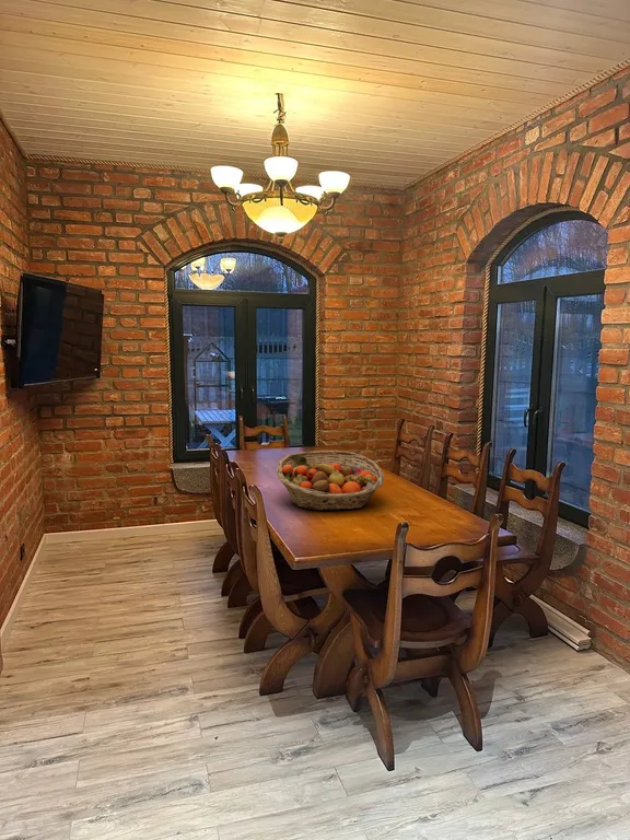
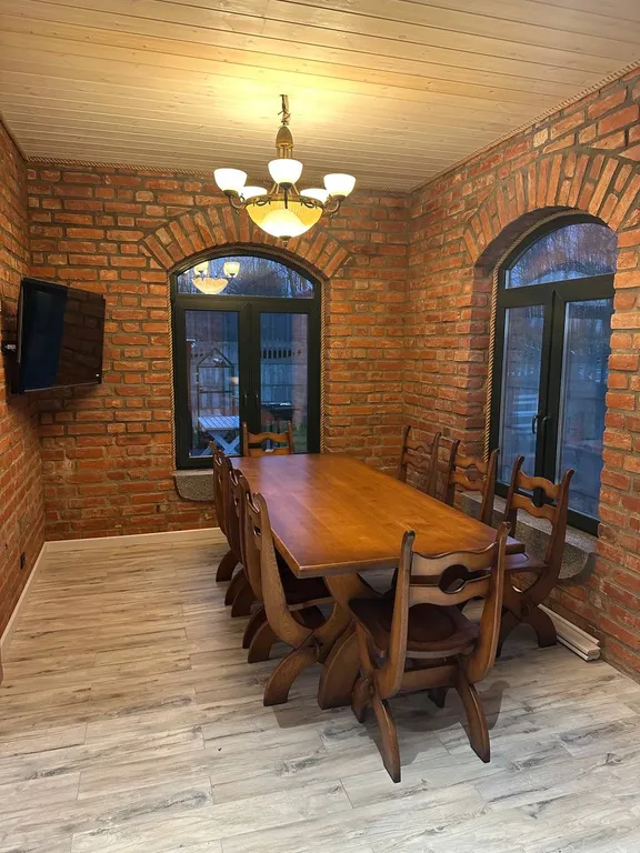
- fruit basket [276,450,386,512]
